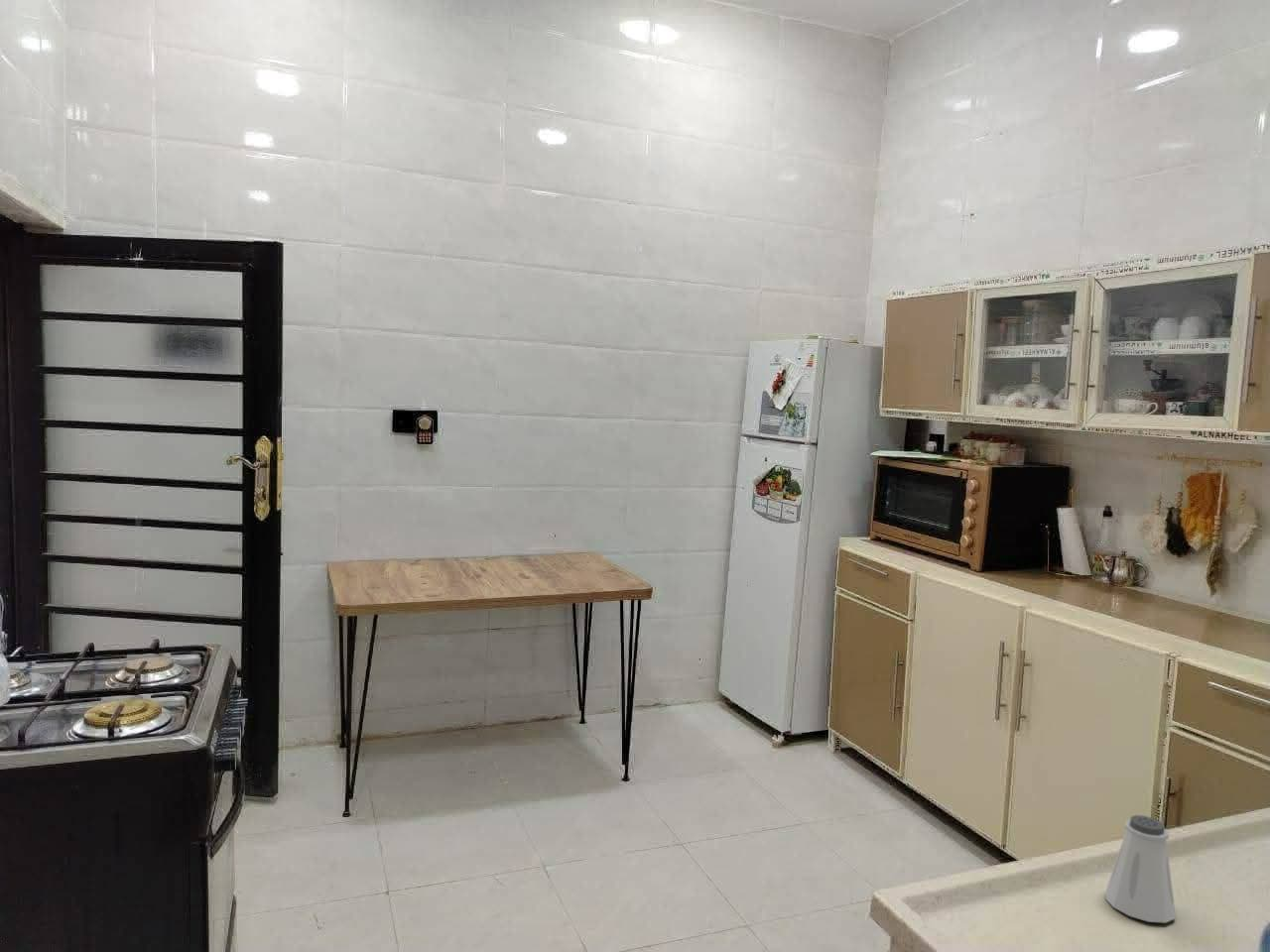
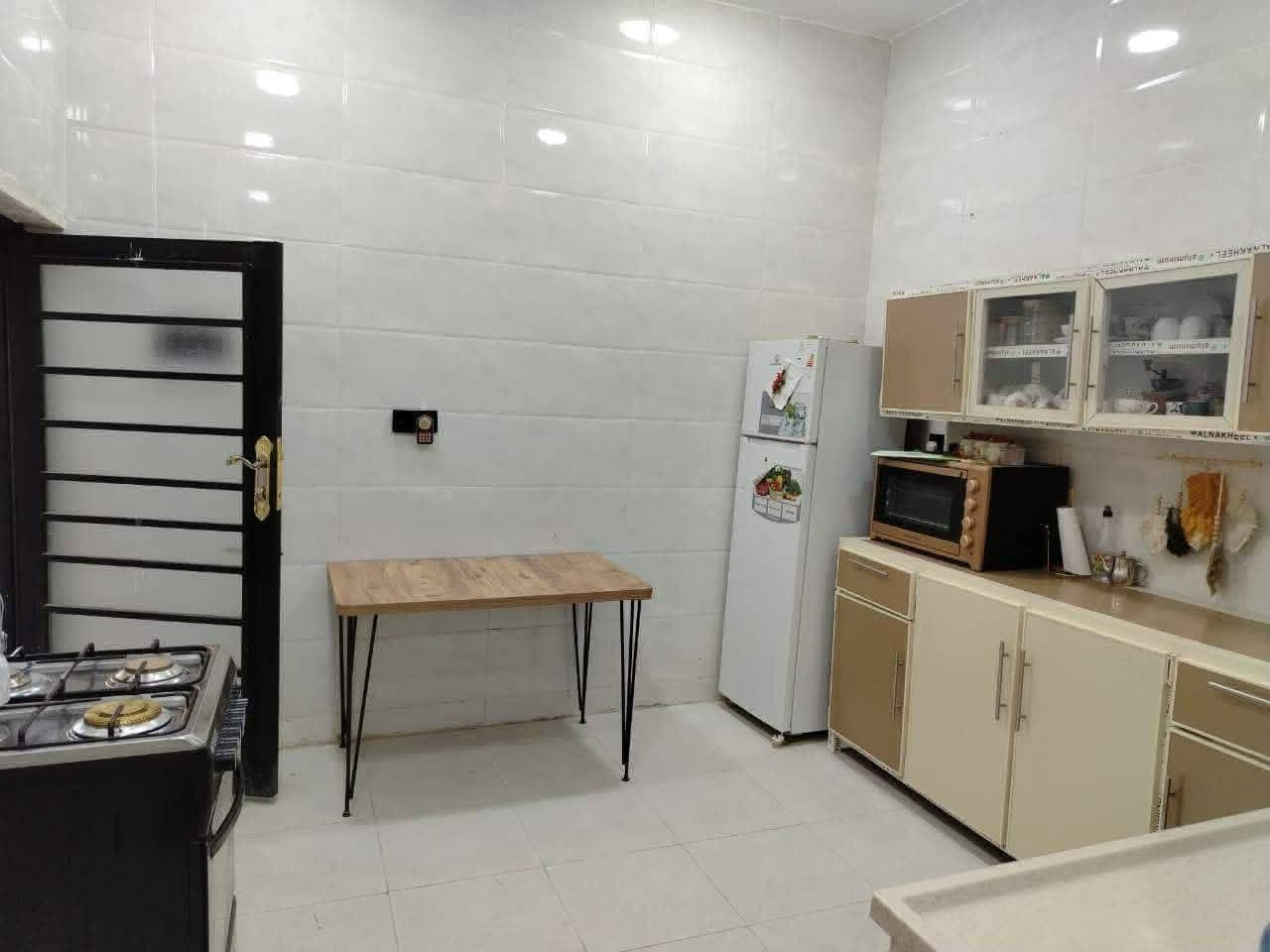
- saltshaker [1104,814,1177,924]
